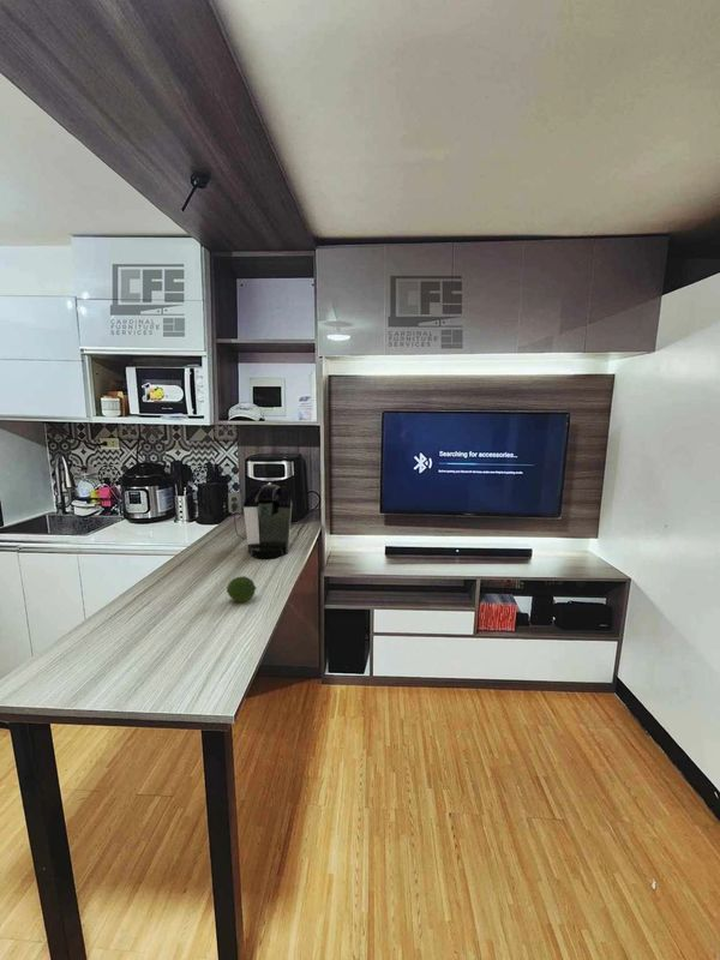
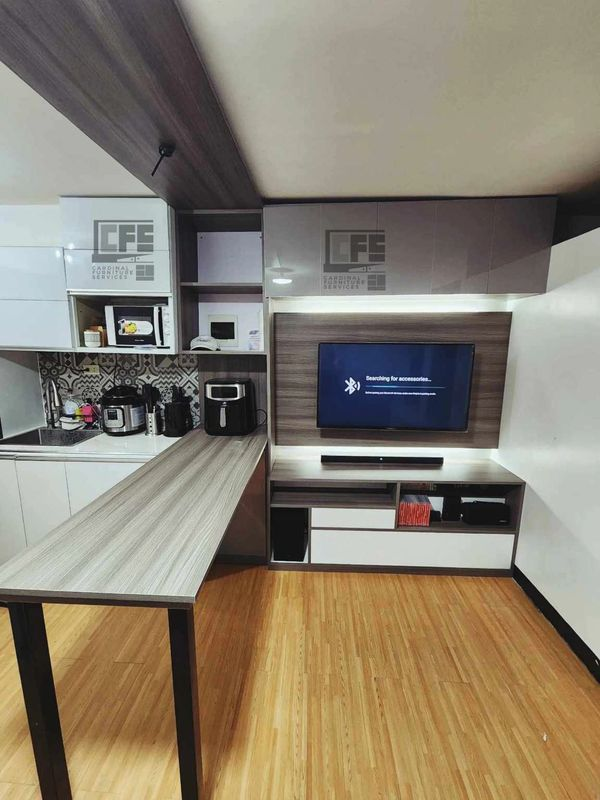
- fruit [226,576,258,602]
- coffee maker [227,484,293,559]
